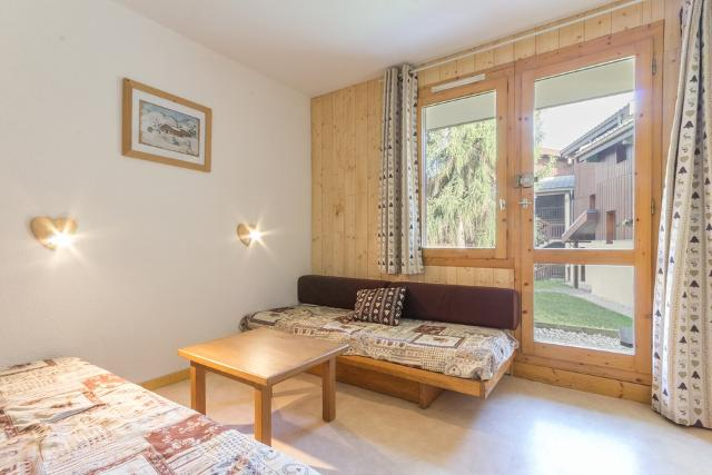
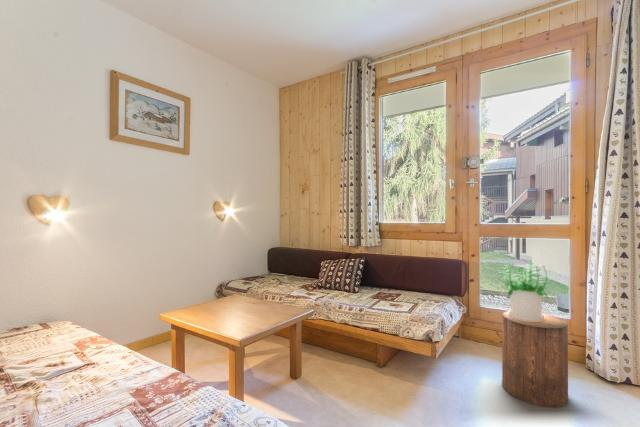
+ stool [501,310,569,408]
+ potted plant [498,261,555,321]
